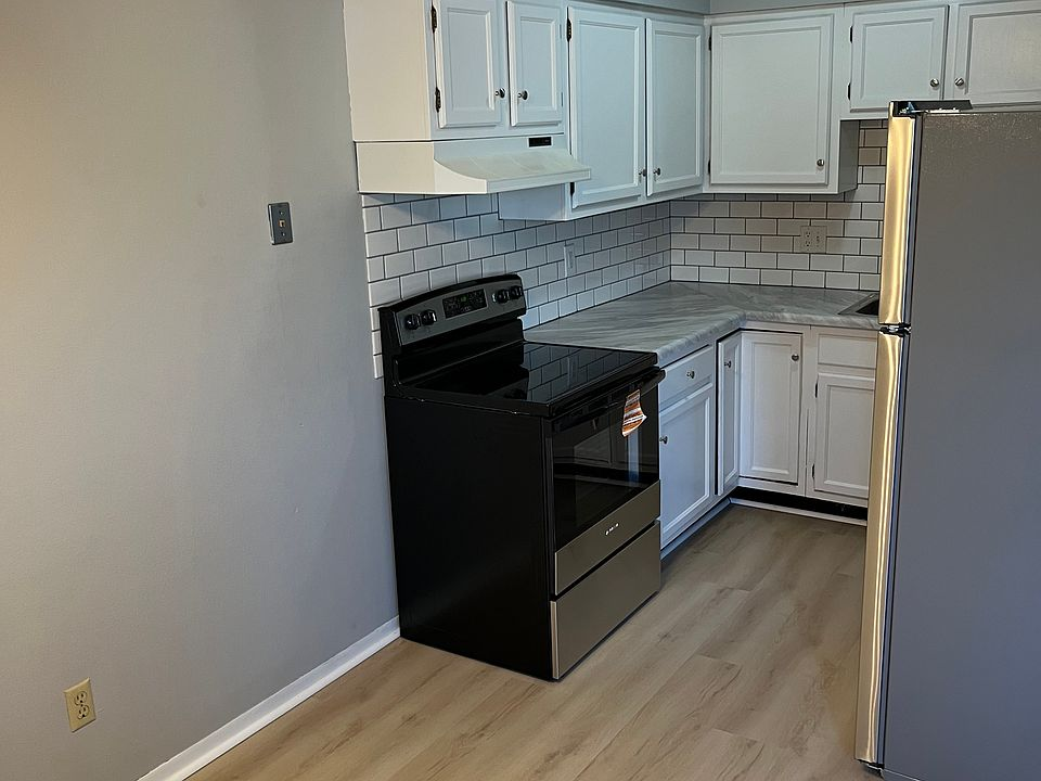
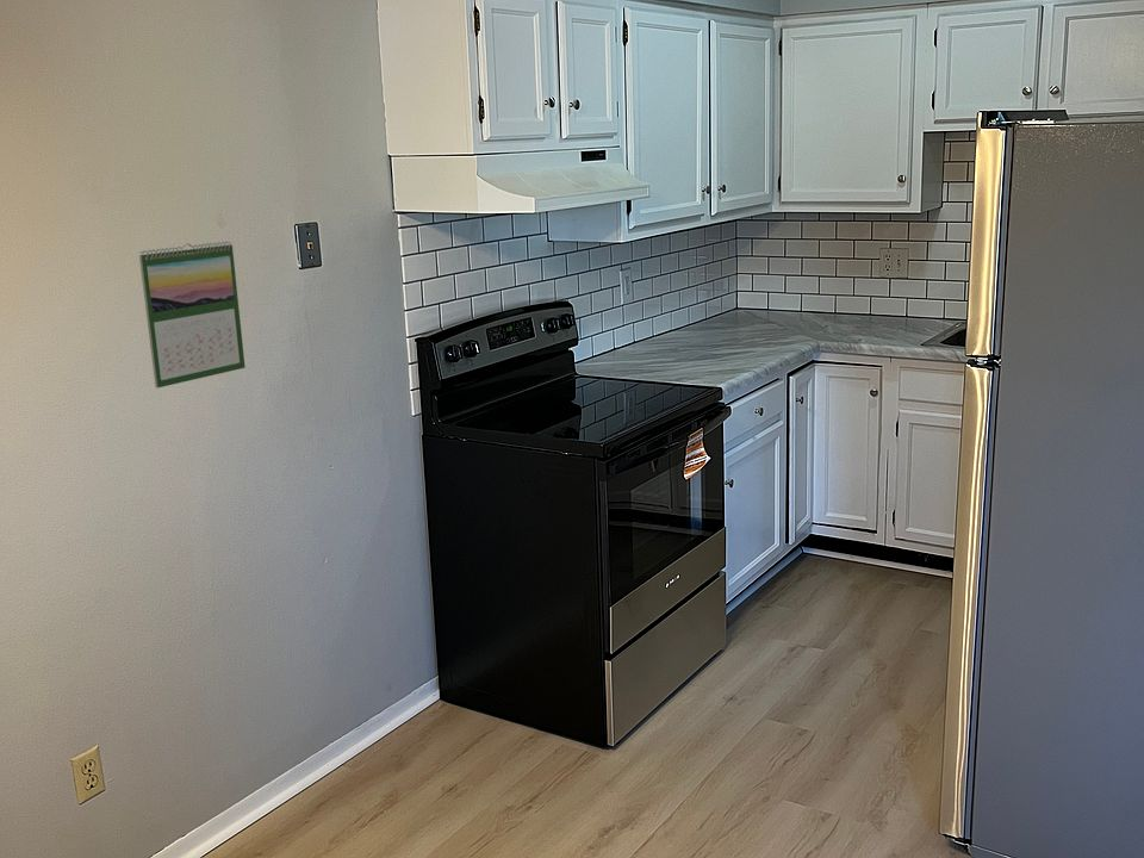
+ calendar [138,241,247,388]
